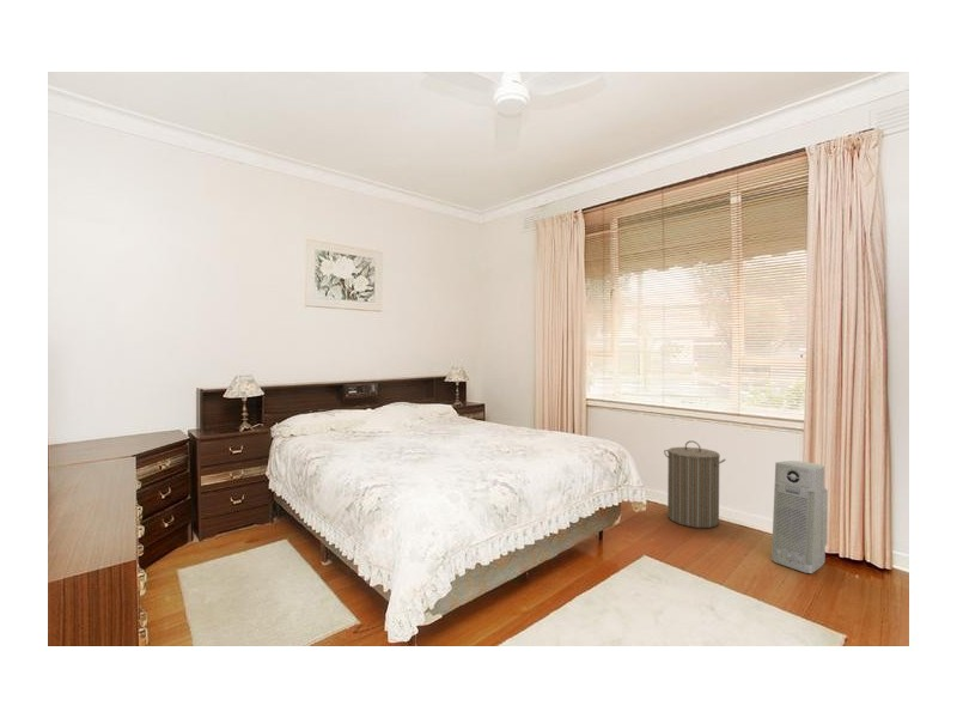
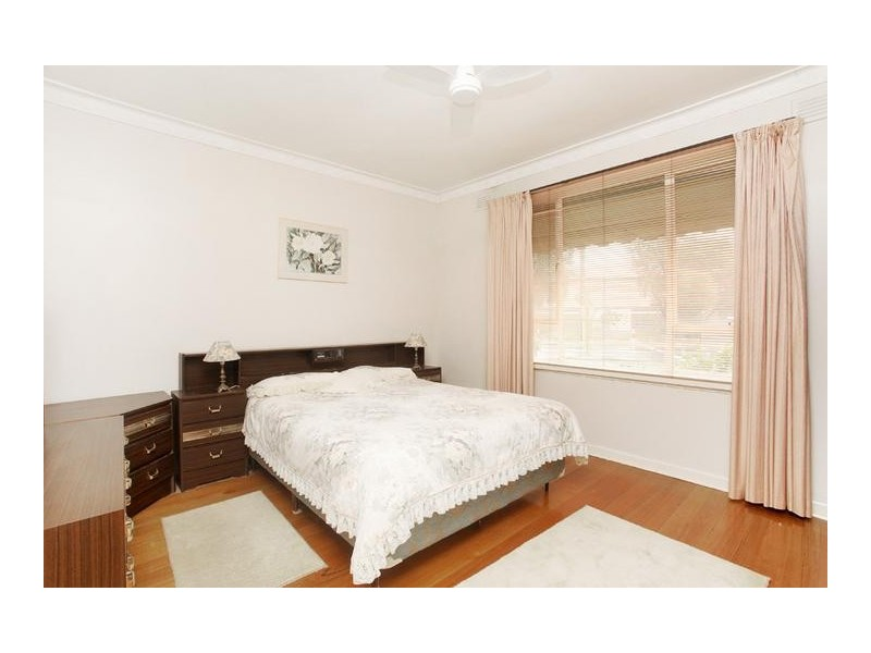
- laundry hamper [663,439,727,529]
- air purifier [770,460,829,574]
